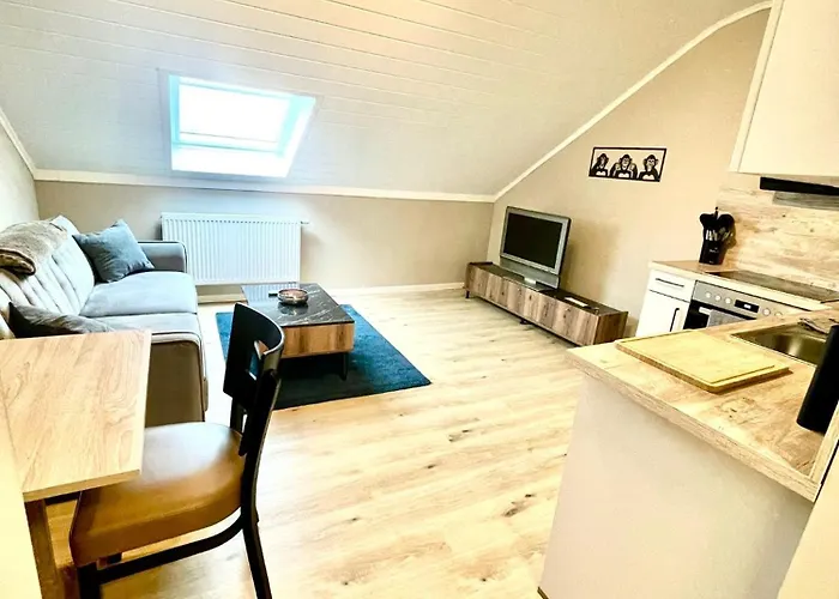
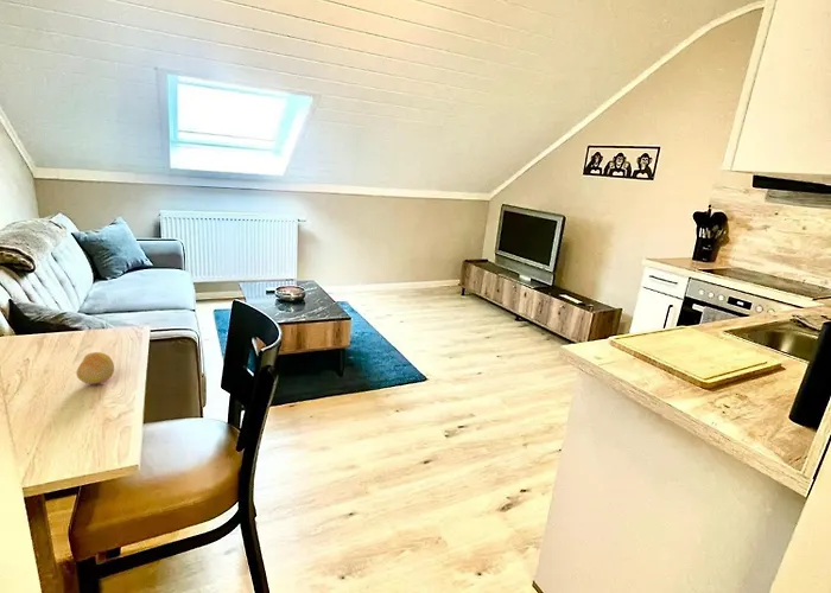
+ fruit [75,351,115,385]
